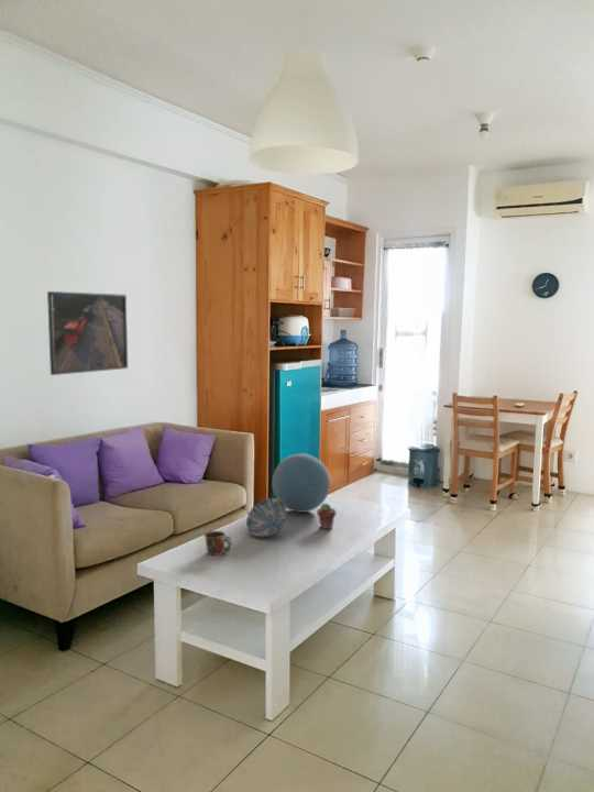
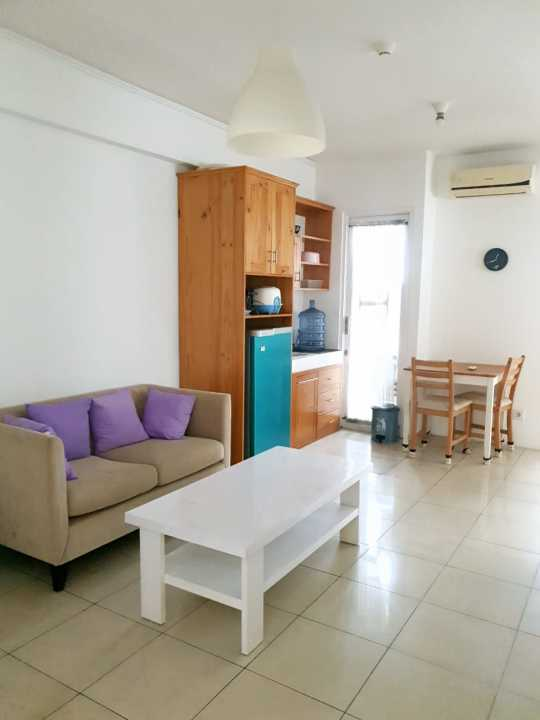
- decorative orb [272,452,331,514]
- mug [202,530,233,557]
- bowl [245,497,287,538]
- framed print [46,290,129,376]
- potted succulent [316,502,337,530]
